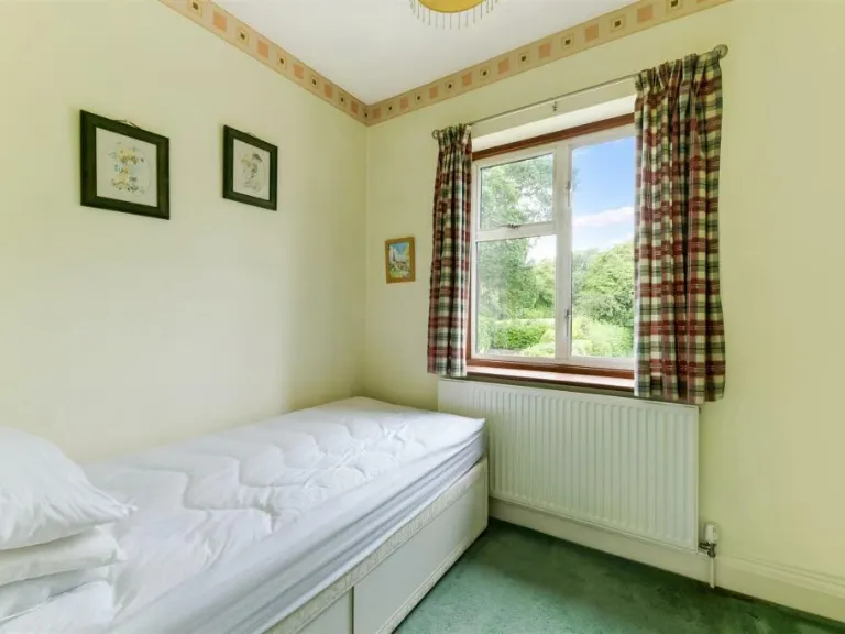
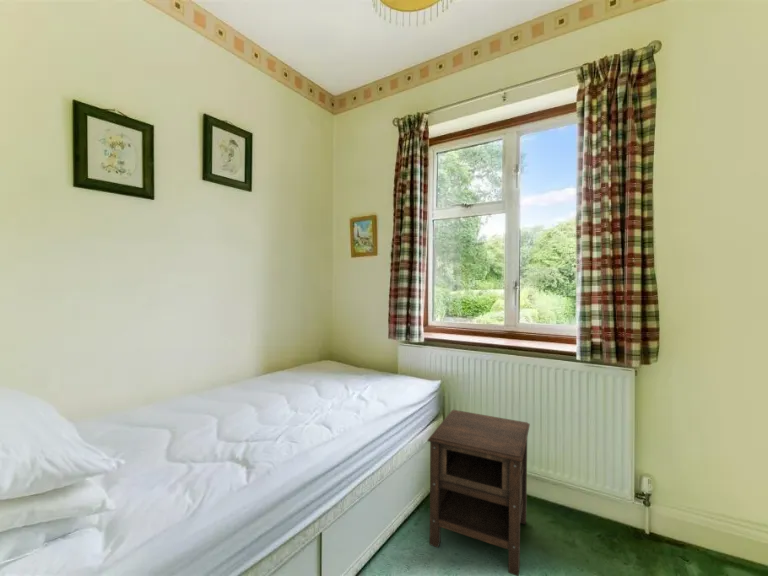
+ nightstand [427,409,531,576]
